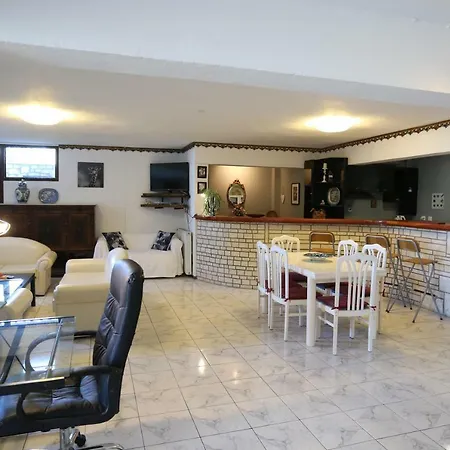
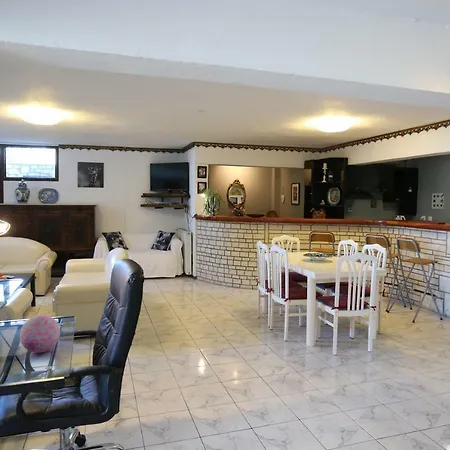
+ decorative orb [19,314,61,354]
